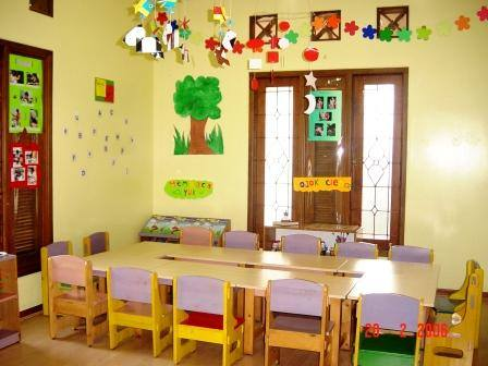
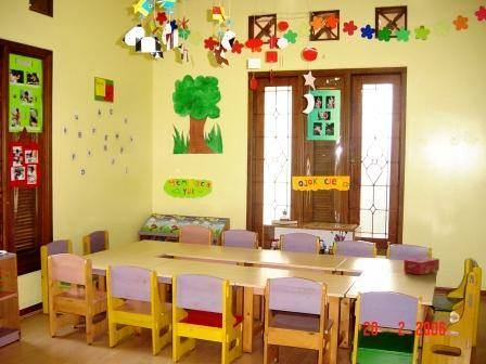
+ tissue box [402,256,440,275]
